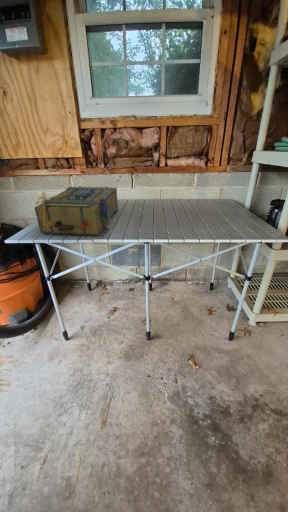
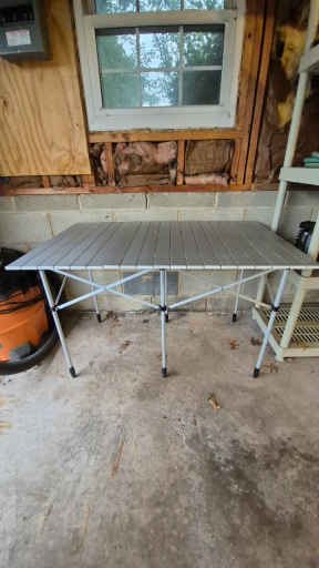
- toolbox [33,185,119,237]
